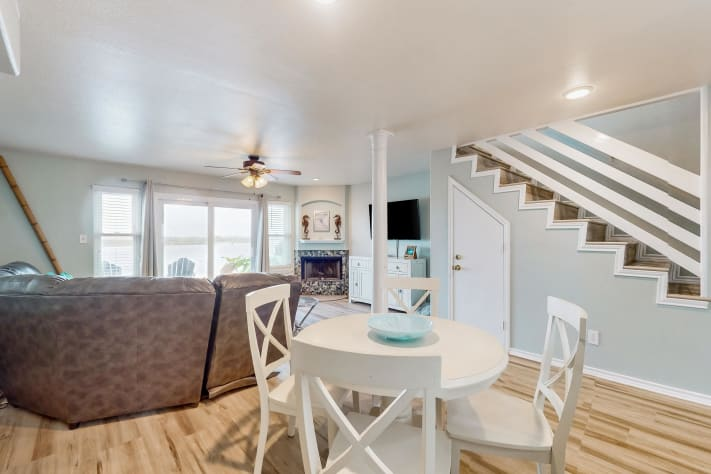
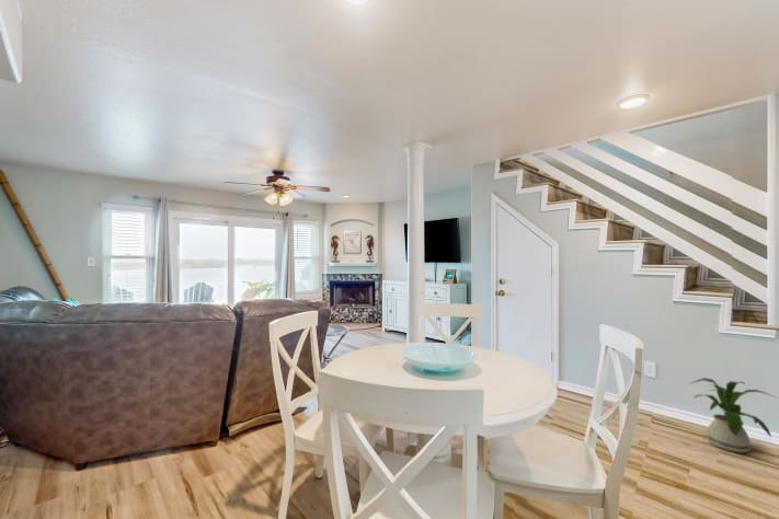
+ house plant [690,377,779,453]
